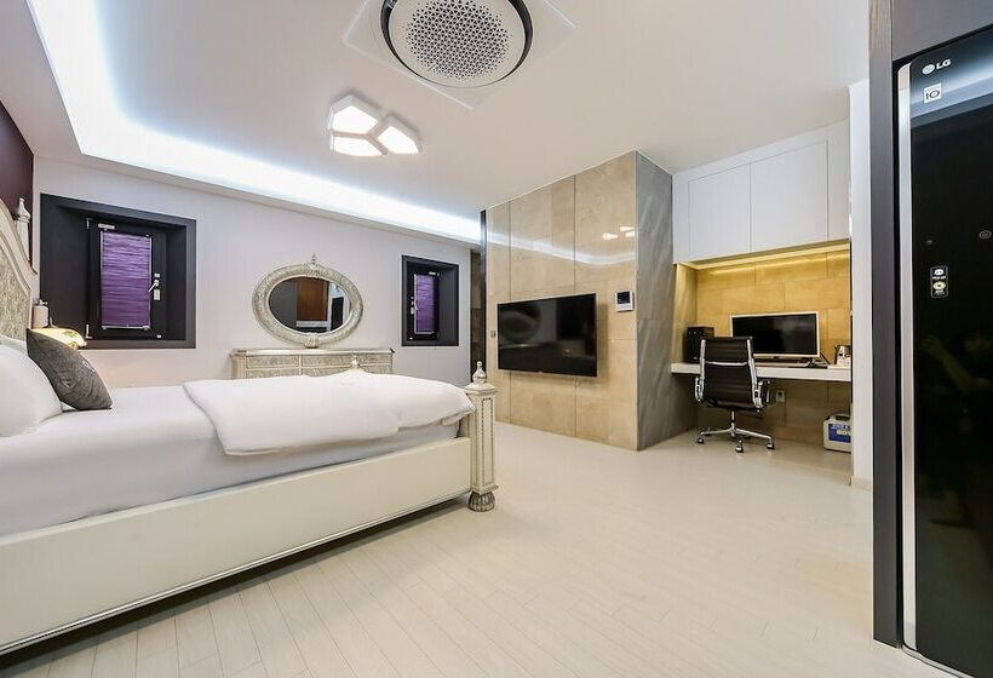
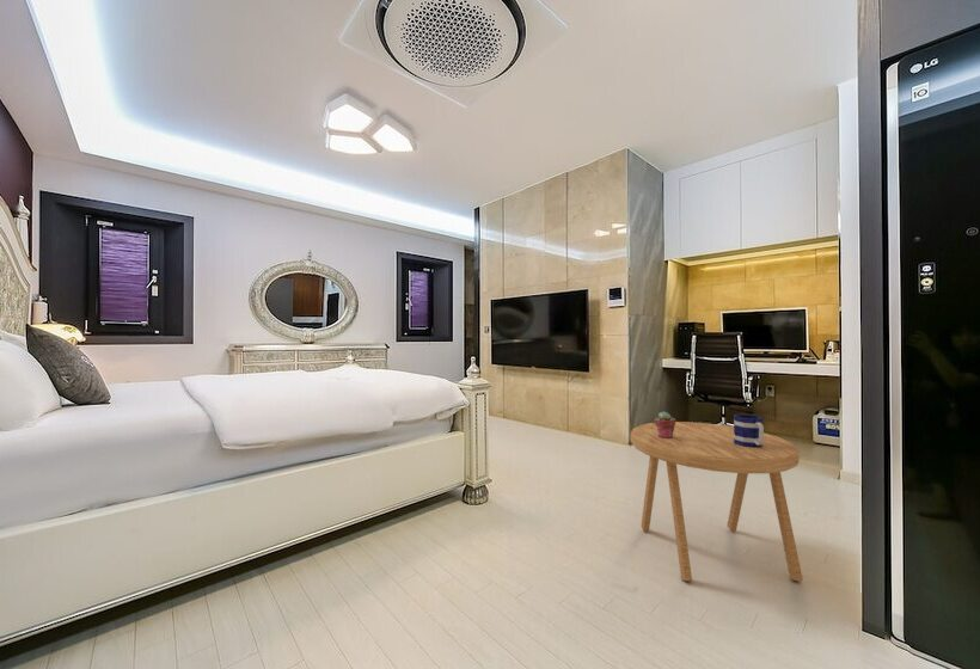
+ mug [733,413,765,448]
+ side table [630,421,804,582]
+ potted succulent [654,411,676,438]
